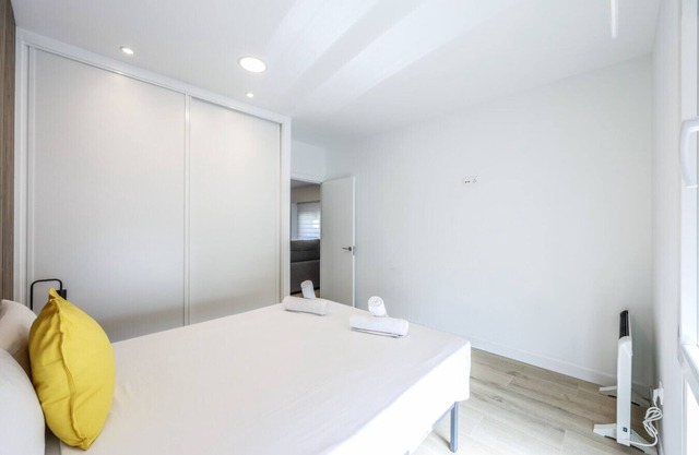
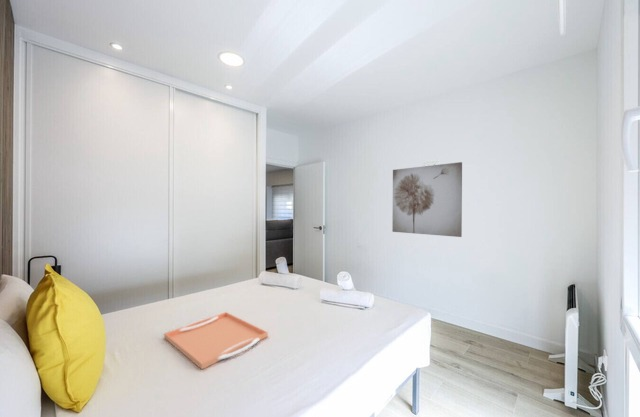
+ serving tray [163,311,269,370]
+ wall art [391,161,463,238]
